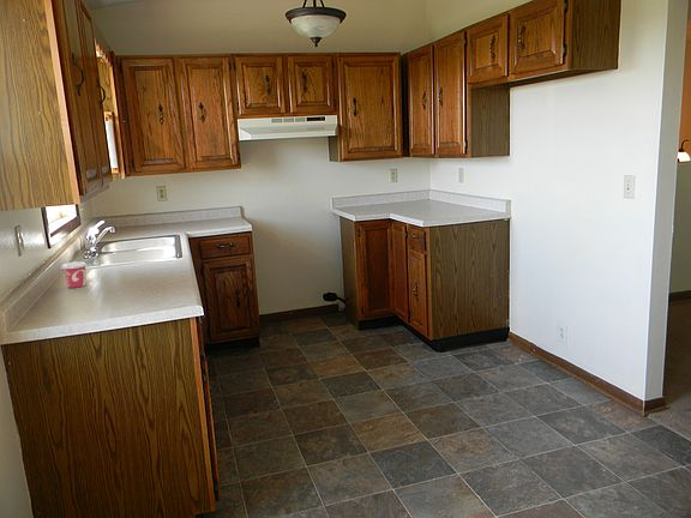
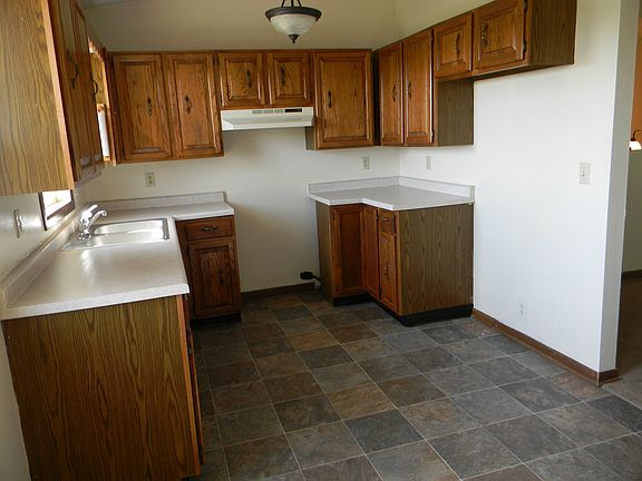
- cup [61,260,88,289]
